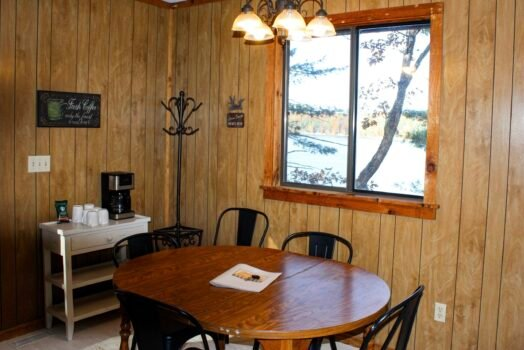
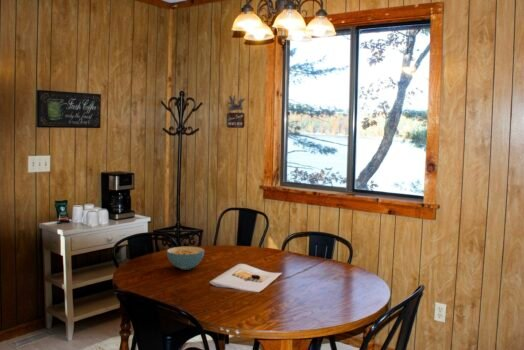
+ cereal bowl [166,246,205,271]
